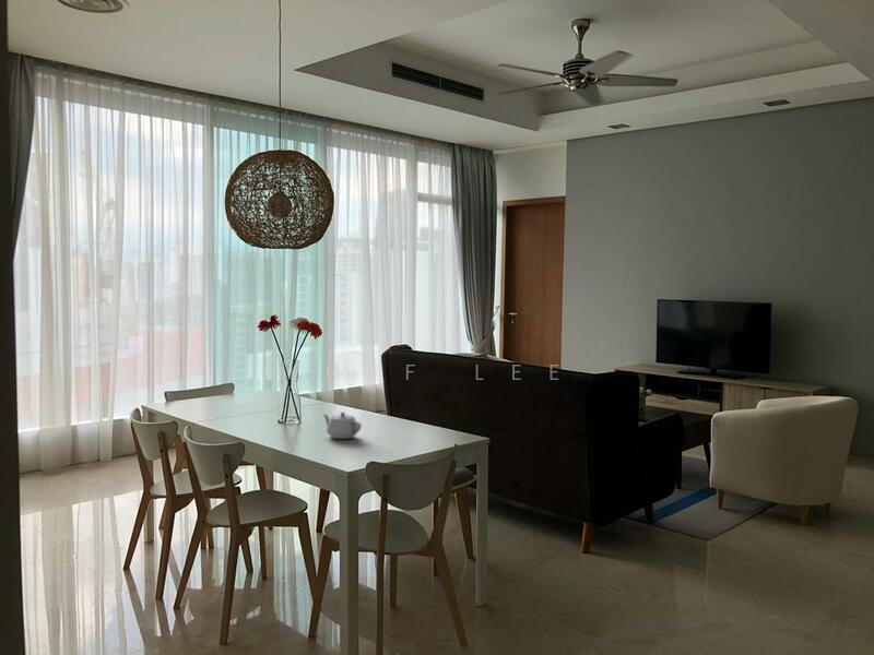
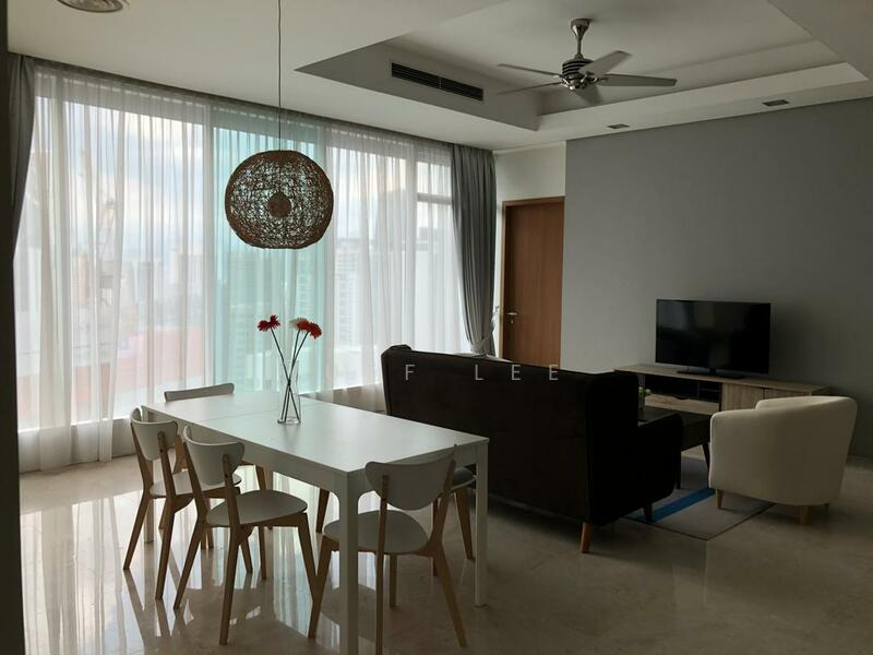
- teapot [322,412,363,440]
